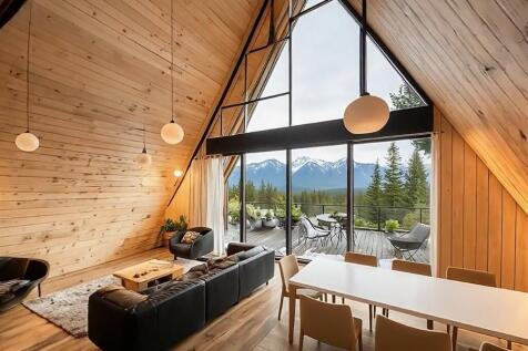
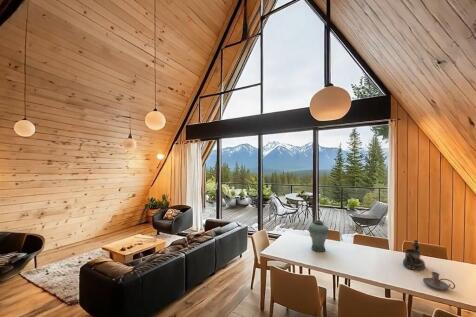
+ decorative bowl [402,238,426,271]
+ vase [308,220,330,253]
+ candle holder [422,271,456,291]
